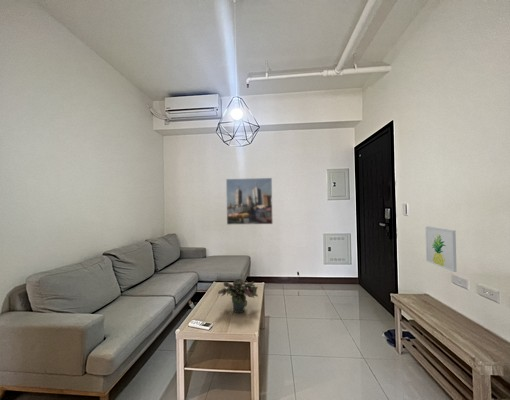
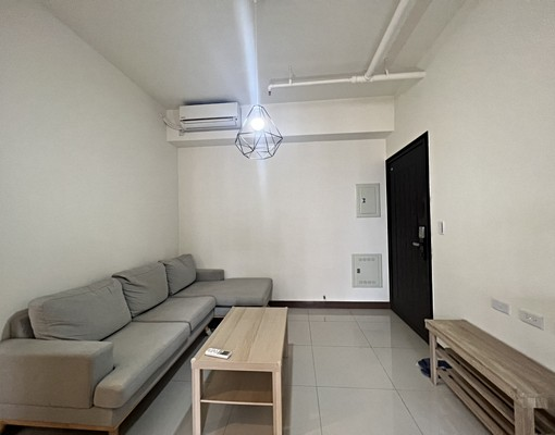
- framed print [225,177,274,226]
- wall art [425,225,458,273]
- potted plant [217,278,259,314]
